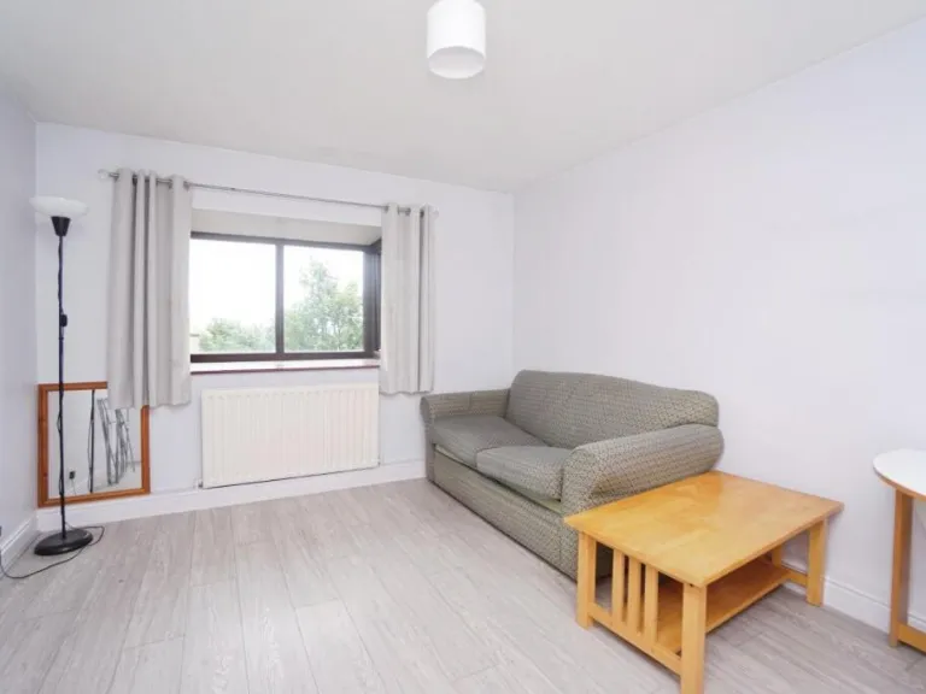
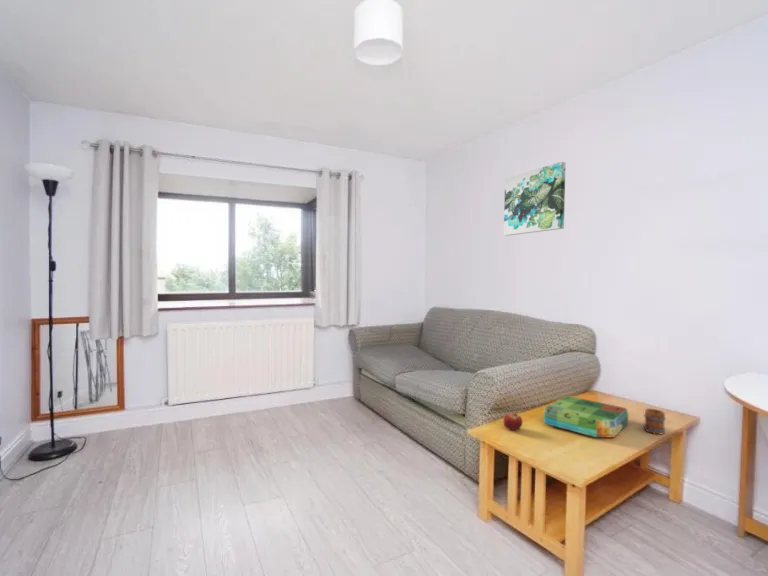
+ board game [542,395,629,438]
+ mug [642,407,667,435]
+ wall art [503,161,566,237]
+ fruit [503,411,523,431]
